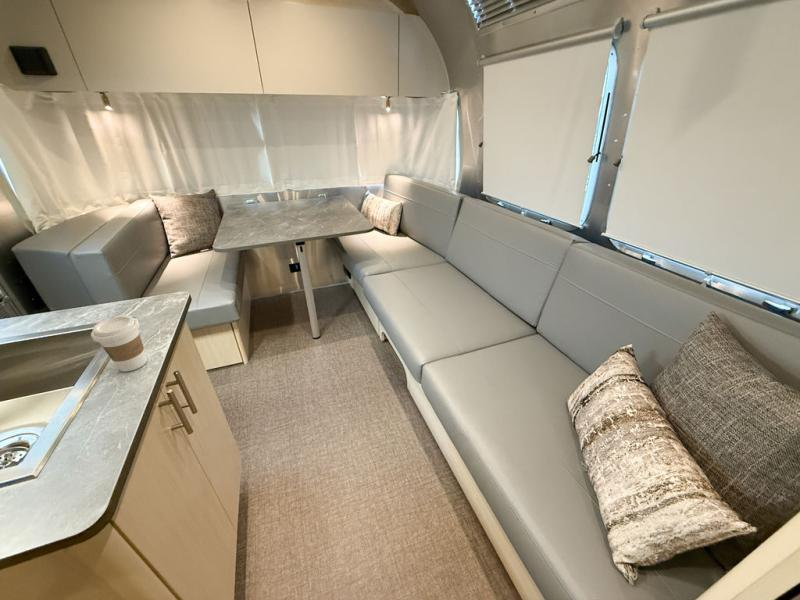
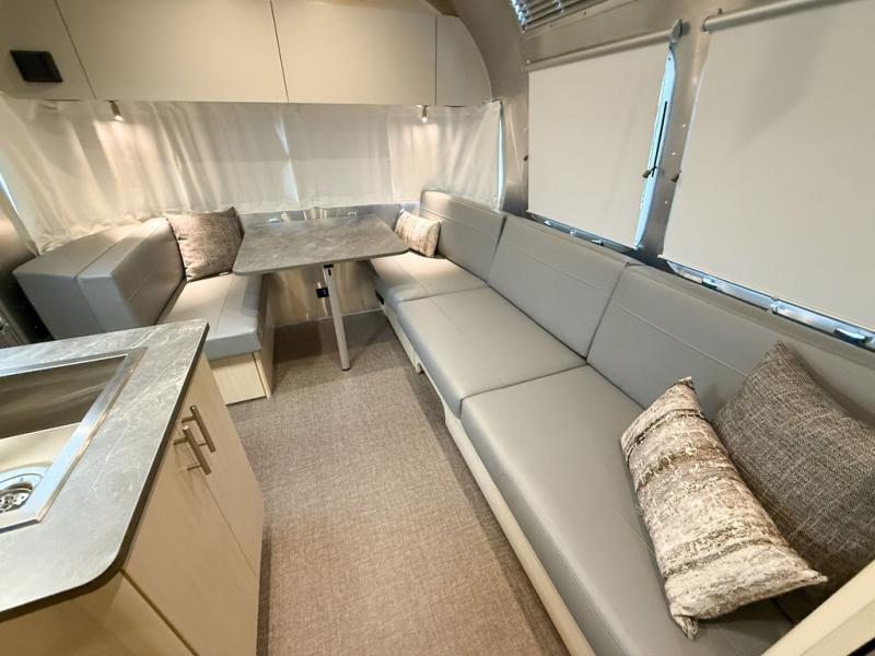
- coffee cup [90,314,148,373]
